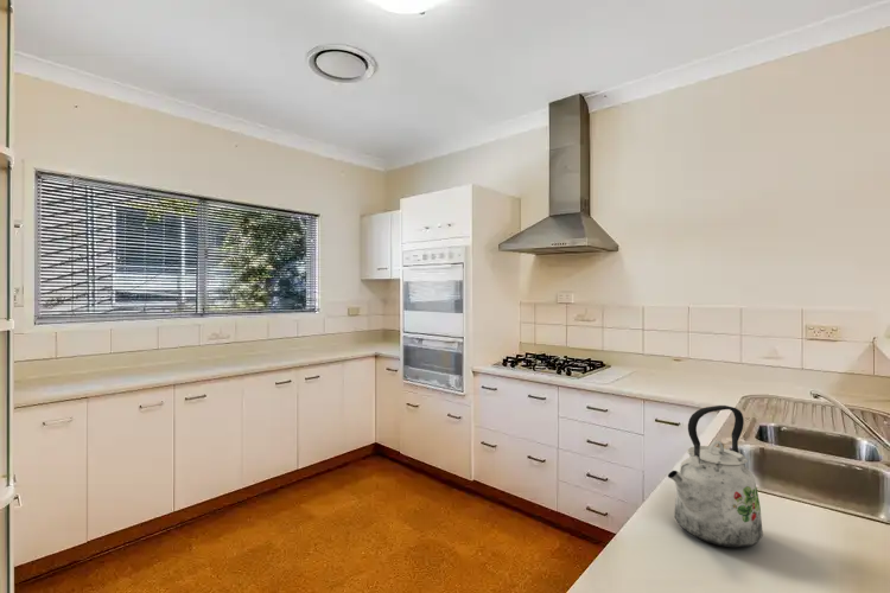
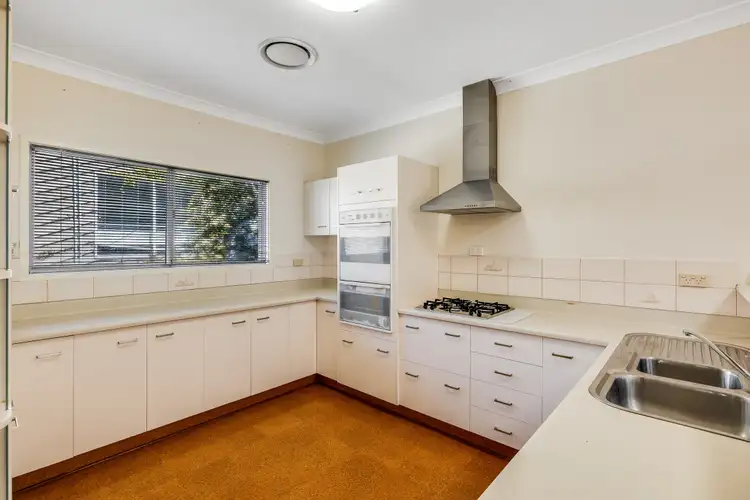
- kettle [667,404,764,549]
